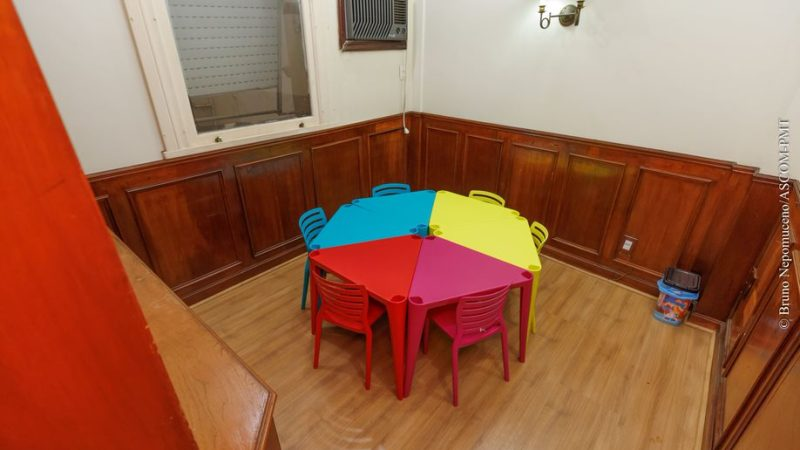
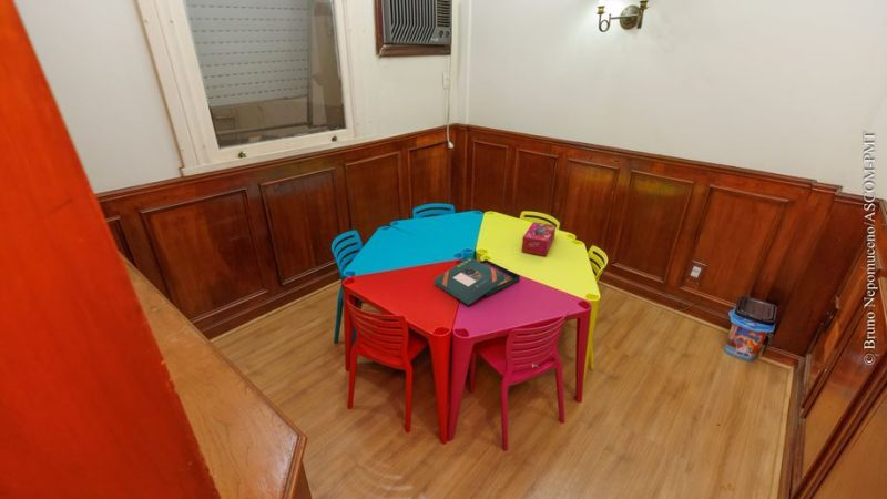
+ tissue box [520,221,557,257]
+ board game [434,256,521,306]
